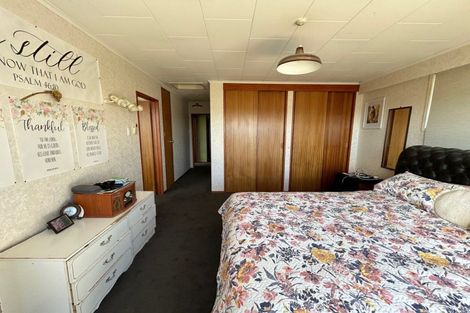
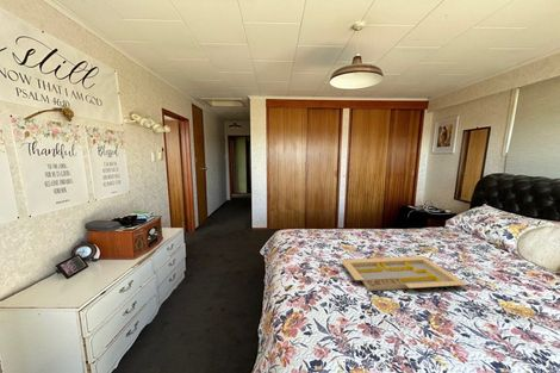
+ serving tray [340,255,468,292]
